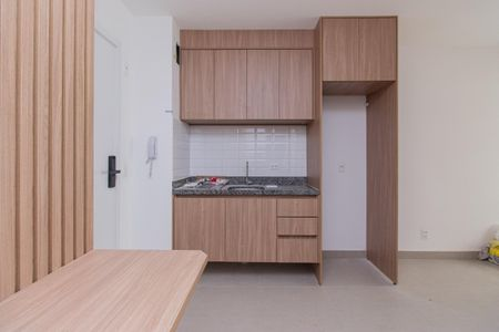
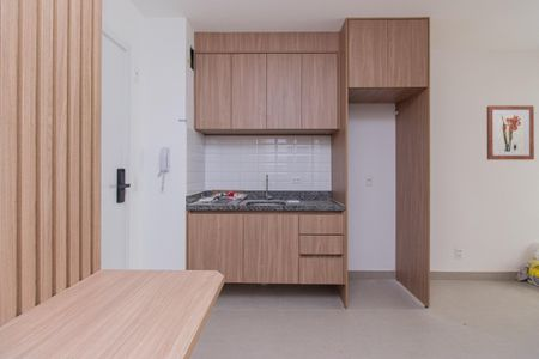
+ wall art [486,104,535,160]
